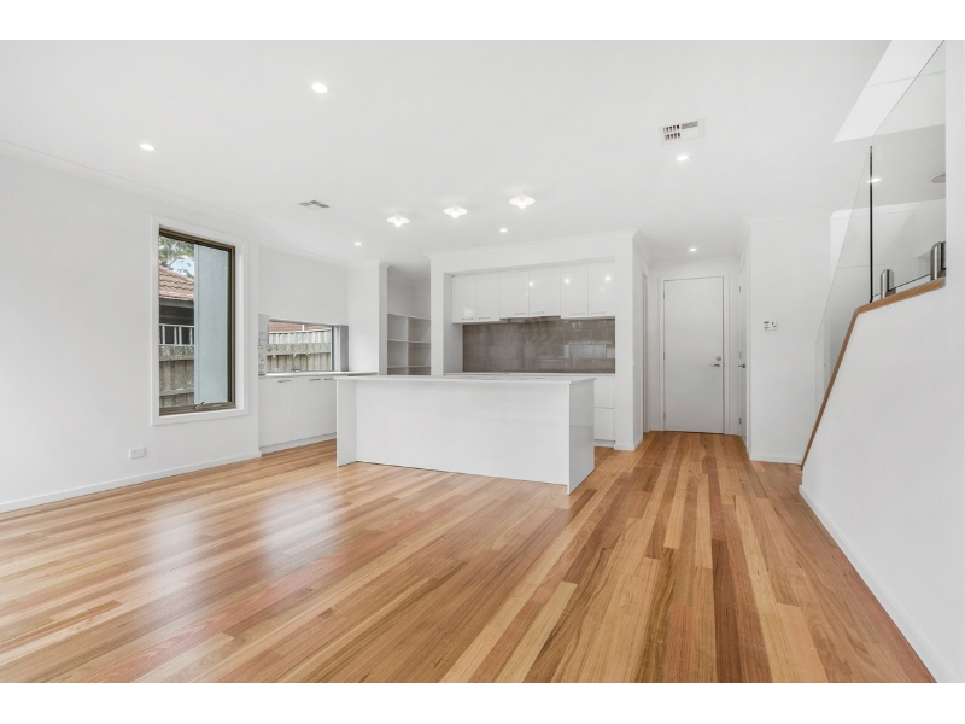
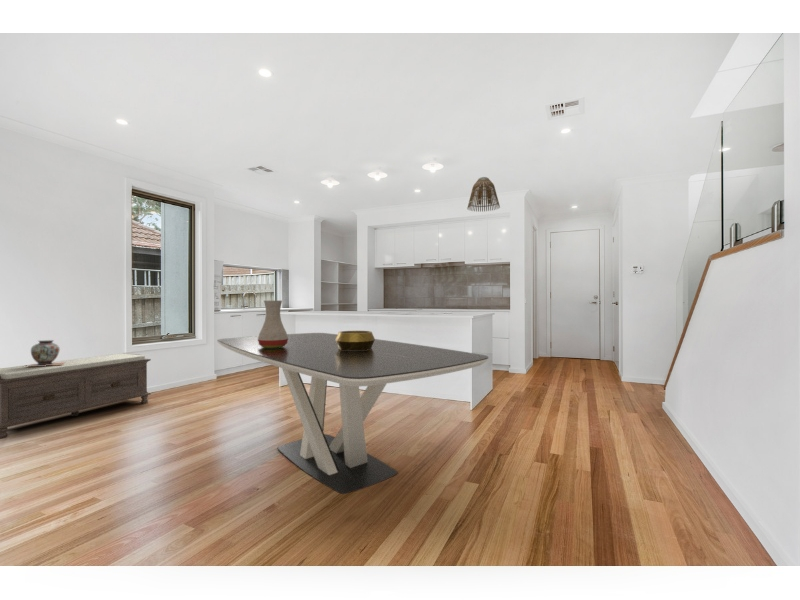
+ decorative bowl [335,330,376,350]
+ lamp shade [466,176,501,213]
+ dining table [216,332,490,495]
+ decorative vase [23,339,65,367]
+ bench [0,352,152,440]
+ vase [258,300,288,348]
